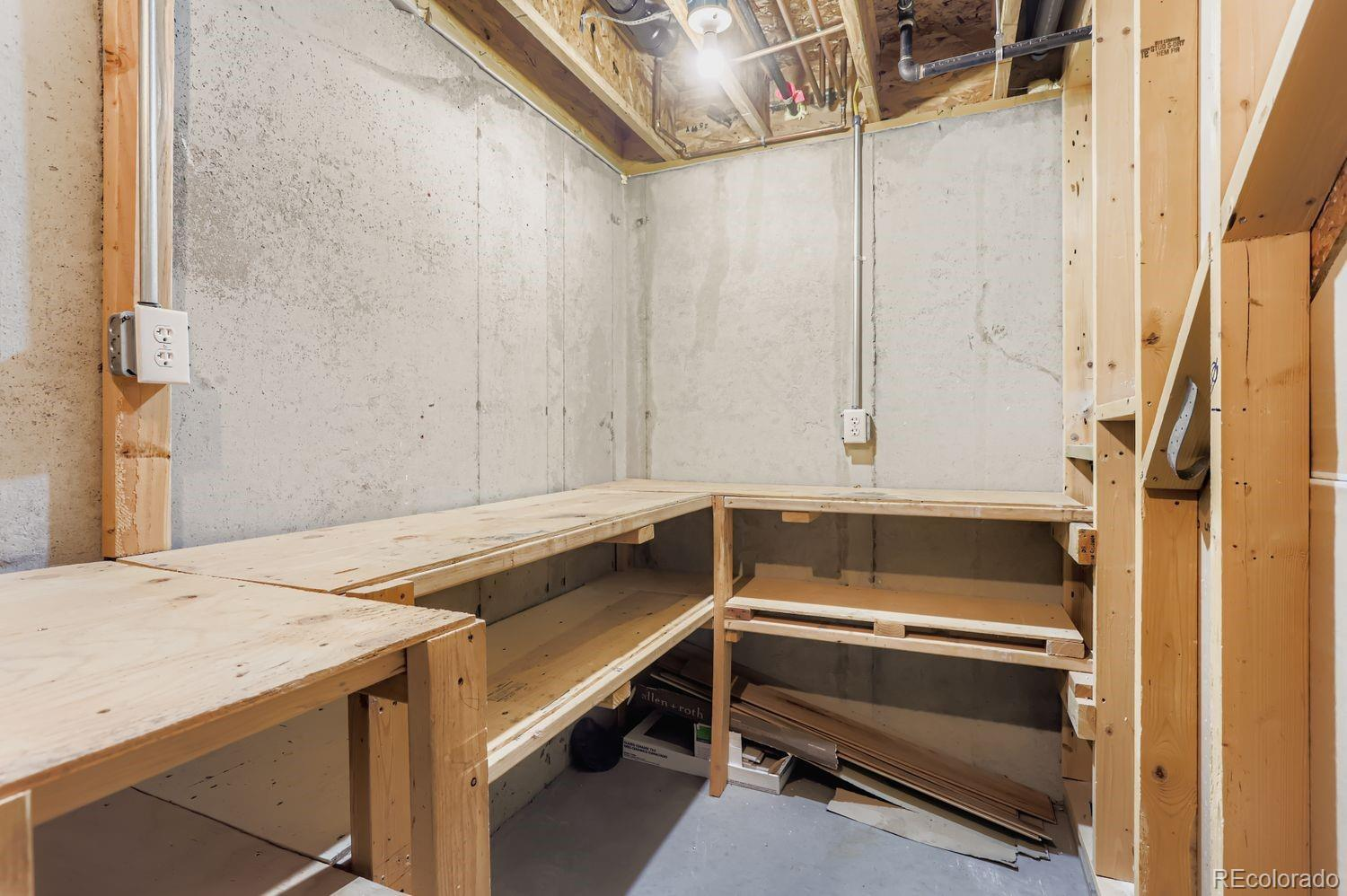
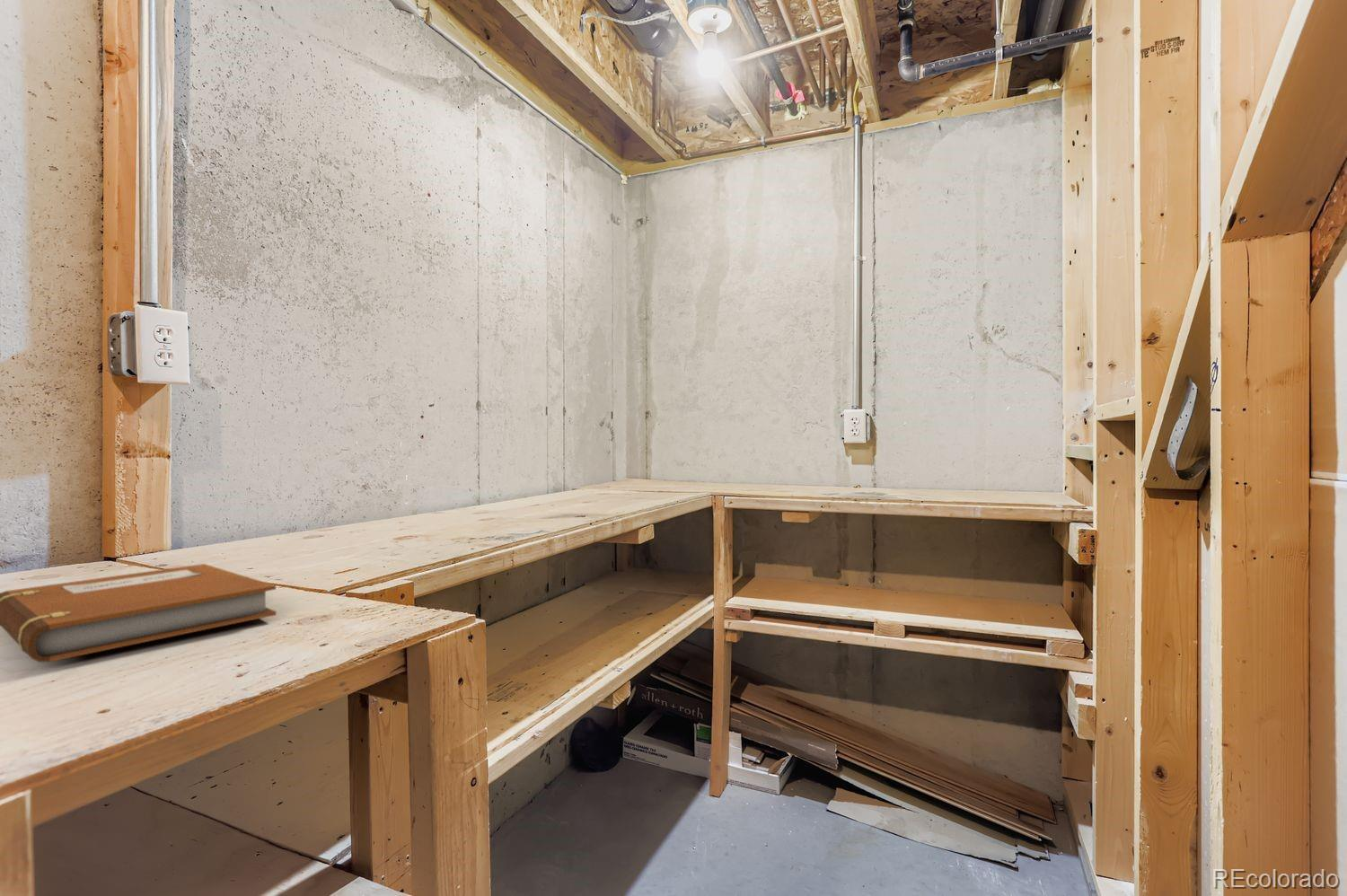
+ notebook [0,563,277,663]
